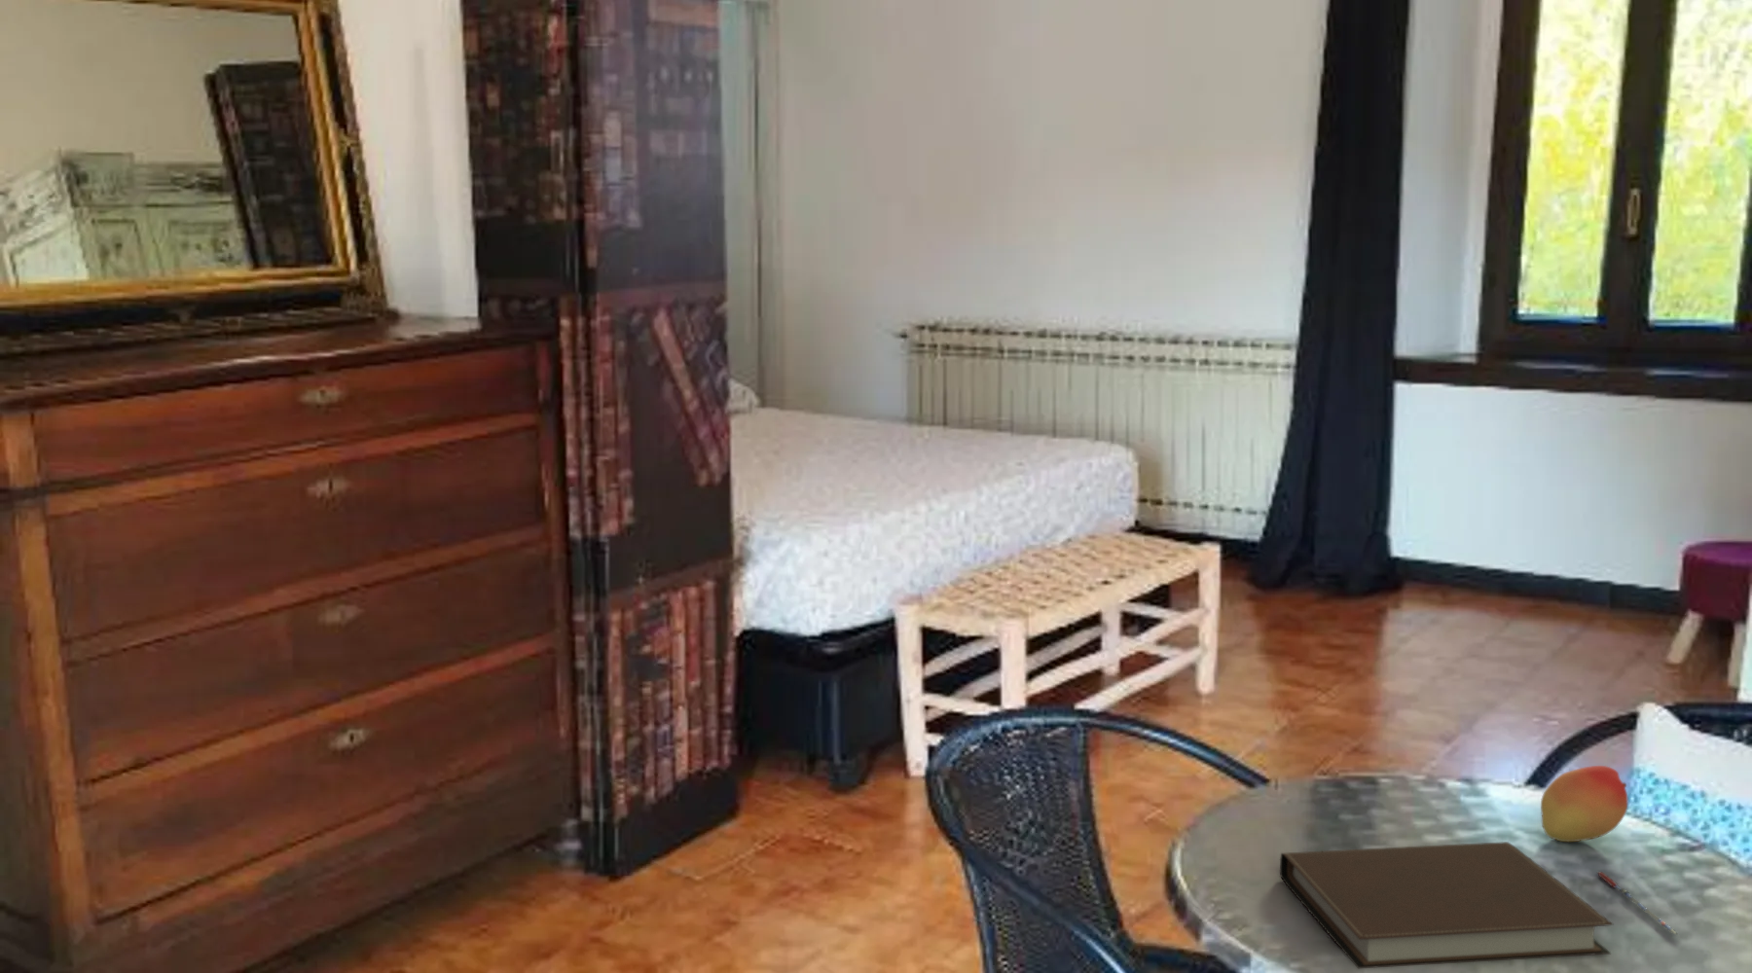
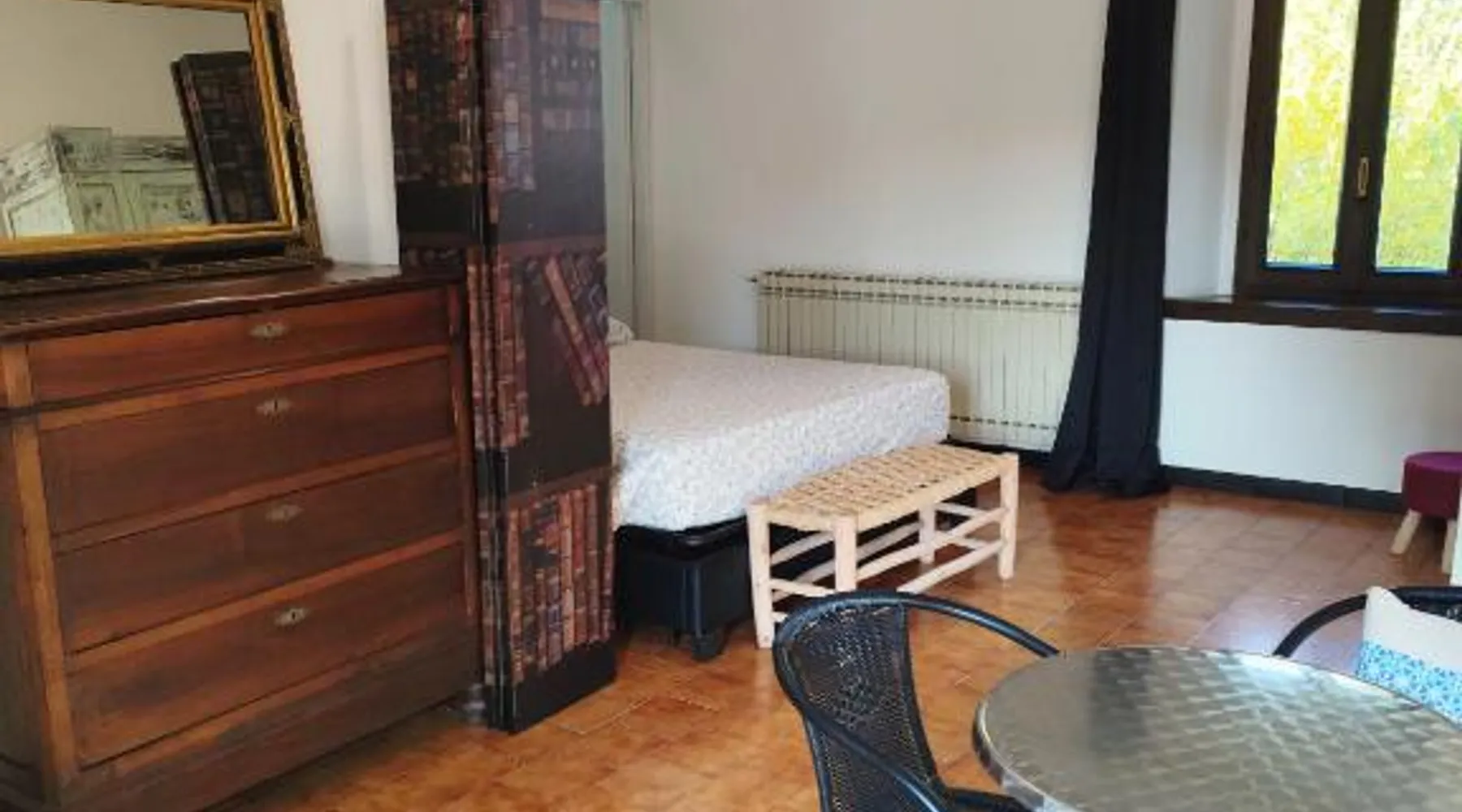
- pen [1597,871,1679,936]
- notebook [1279,841,1614,969]
- fruit [1540,764,1630,842]
